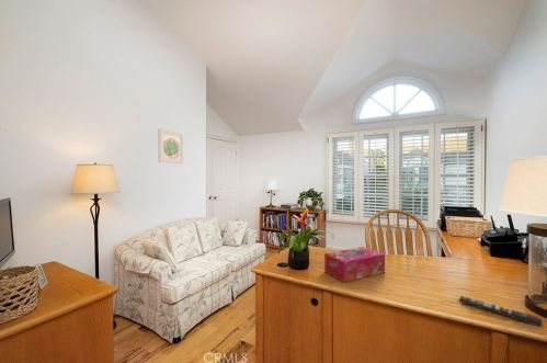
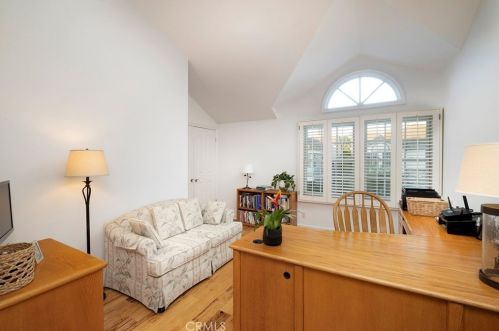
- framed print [157,128,184,165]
- remote control [458,295,544,328]
- tissue box [323,246,386,283]
